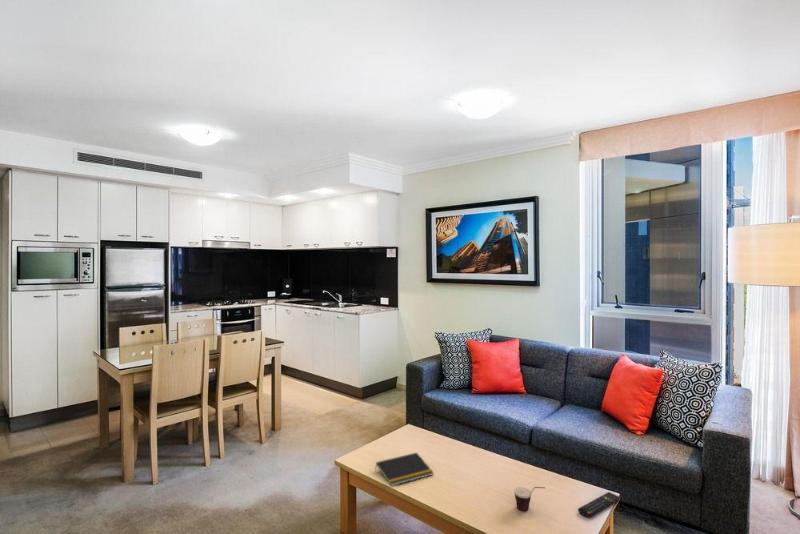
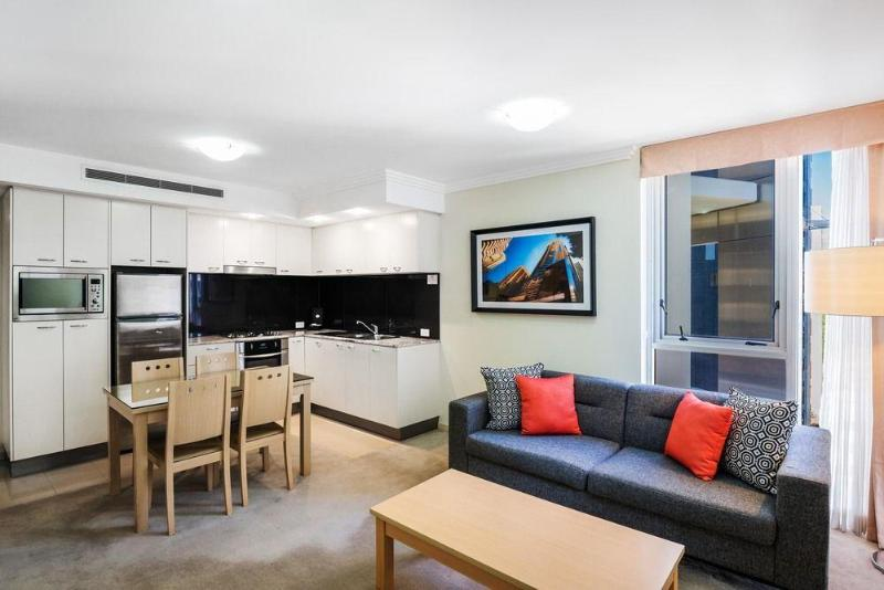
- remote control [577,491,622,518]
- cup [513,486,546,512]
- notepad [374,452,434,487]
